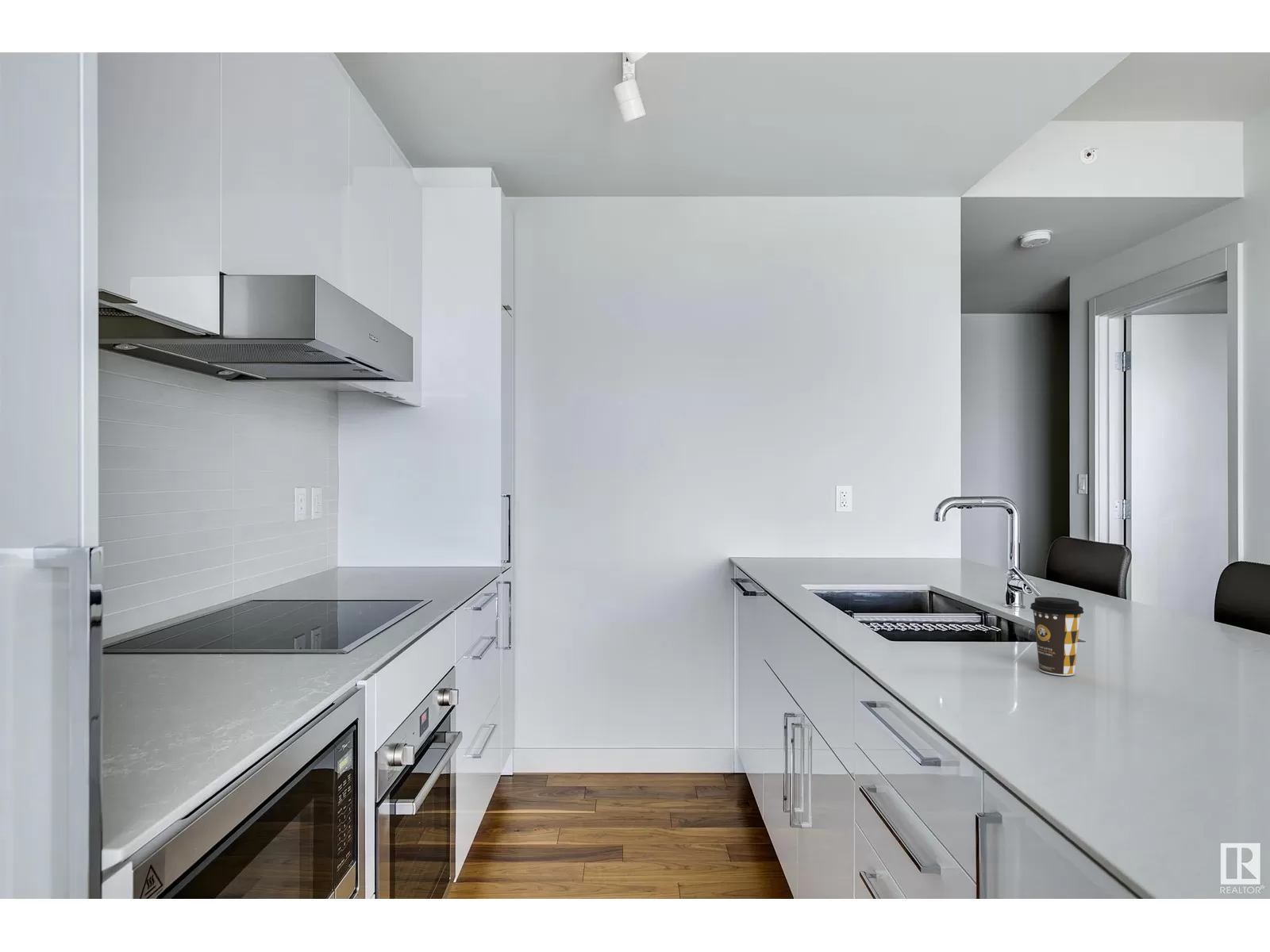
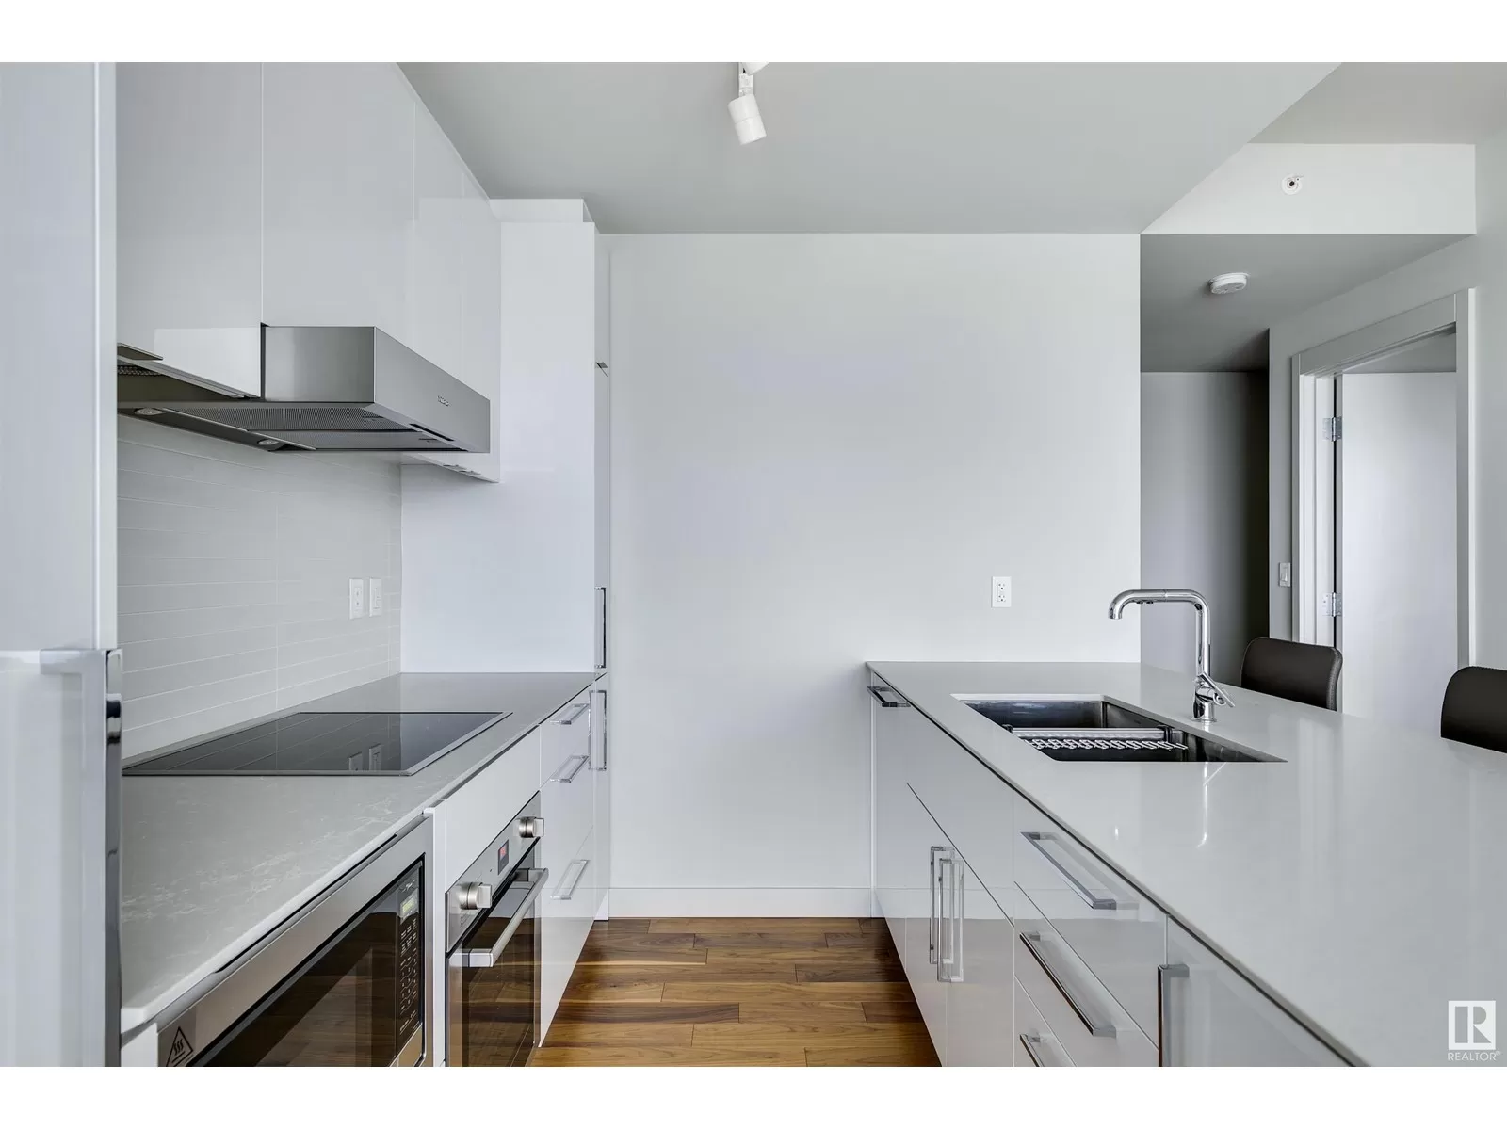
- coffee cup [1029,597,1084,677]
